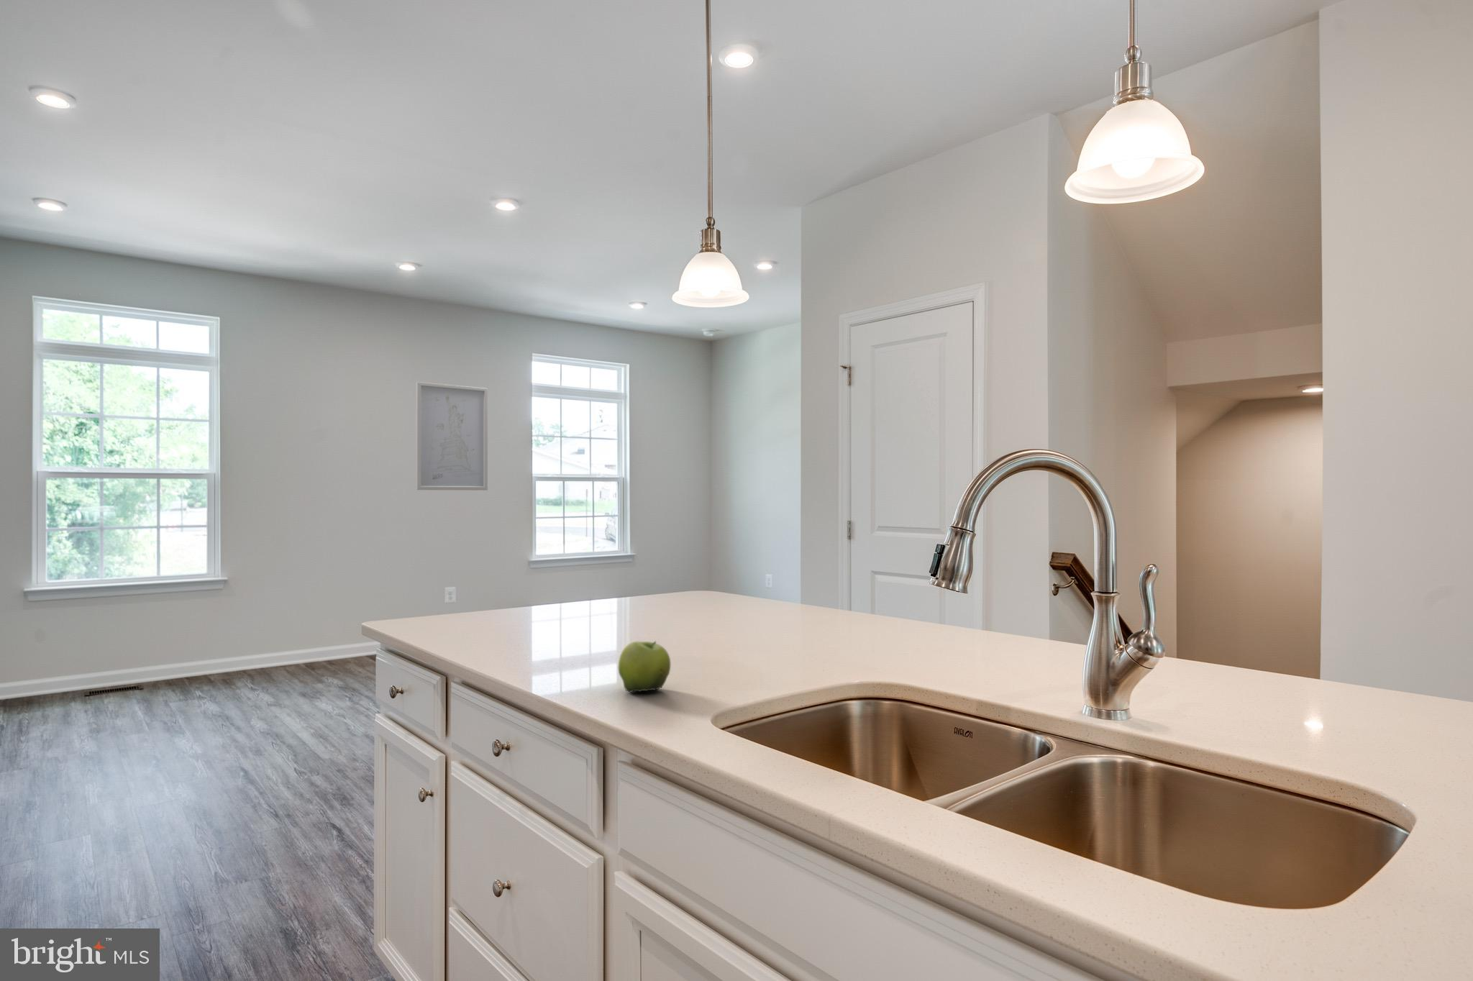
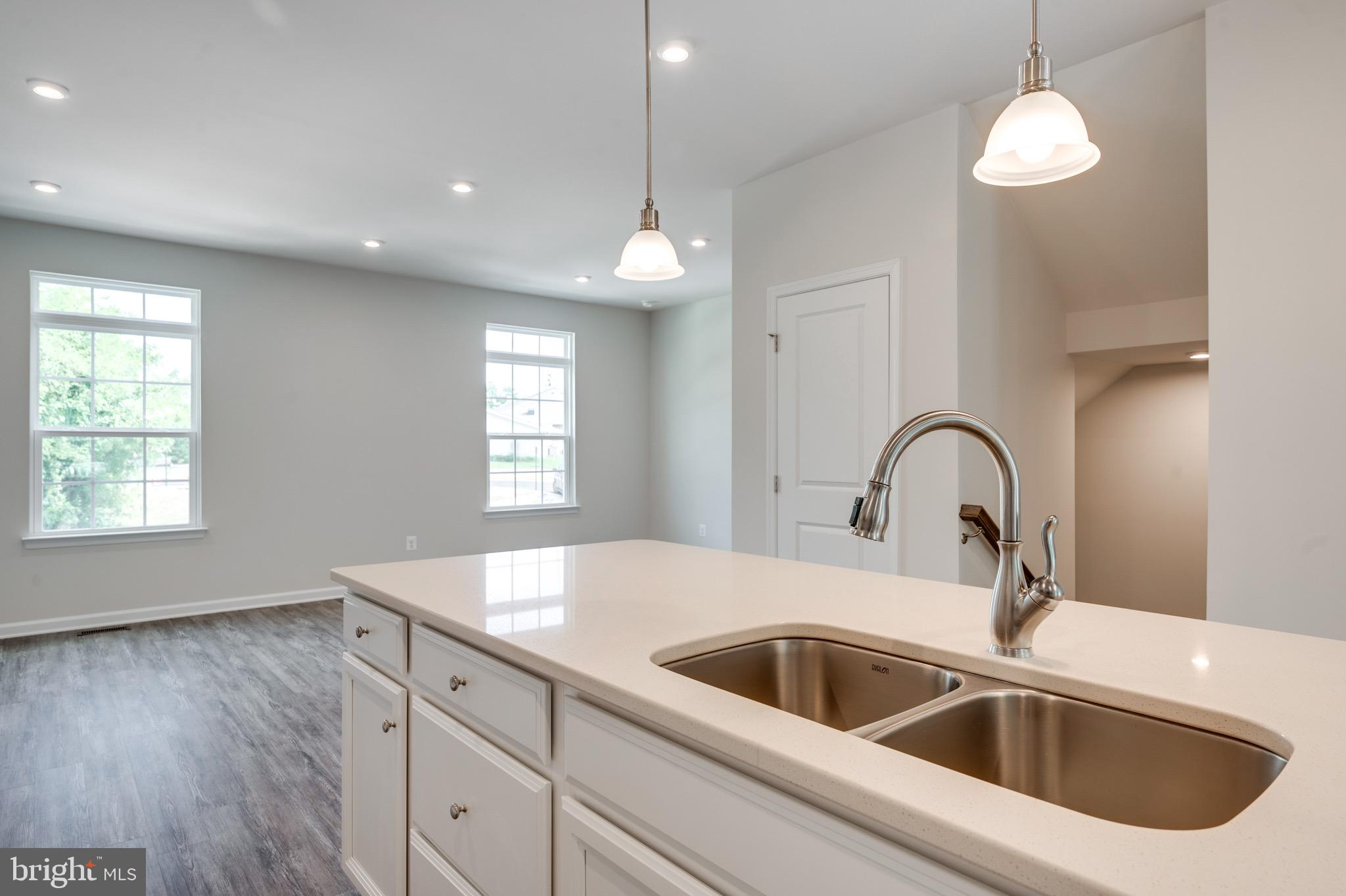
- wall art [415,381,488,492]
- fruit [618,640,671,693]
